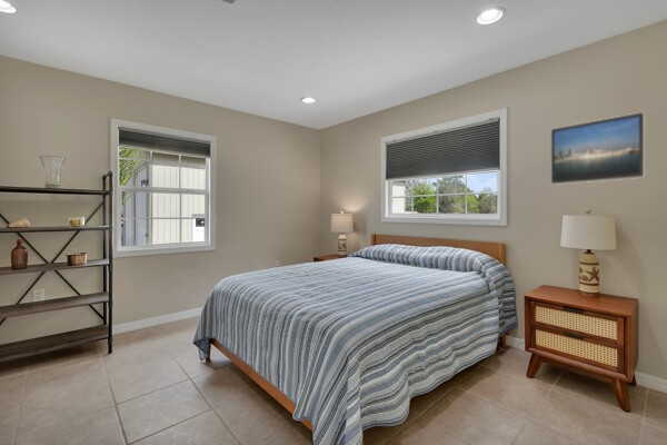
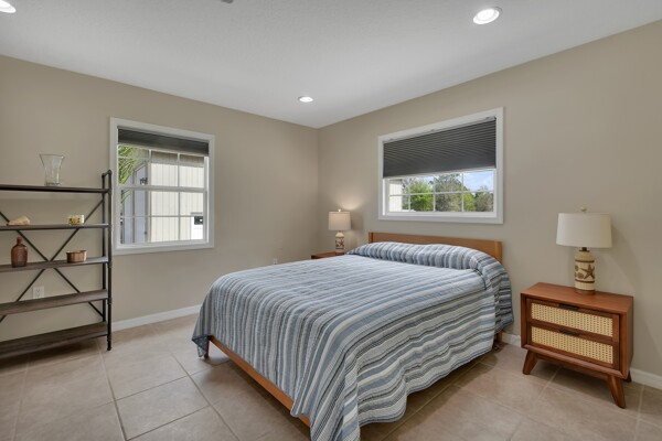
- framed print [549,110,646,186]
